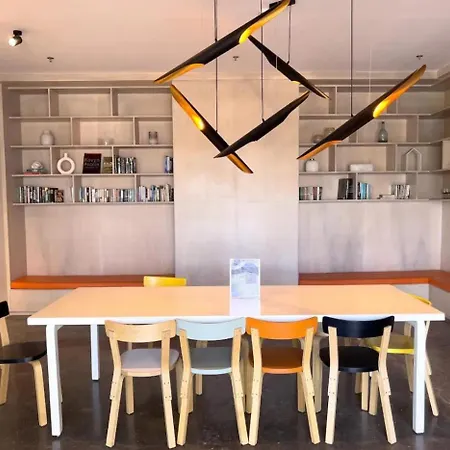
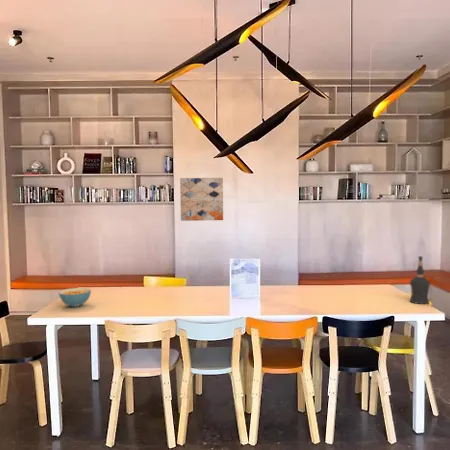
+ wall art [179,177,224,222]
+ cereal bowl [58,287,92,308]
+ liquor bottle [409,255,431,305]
